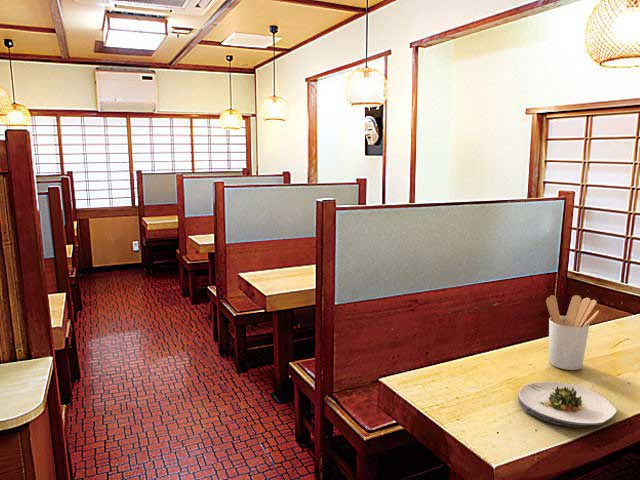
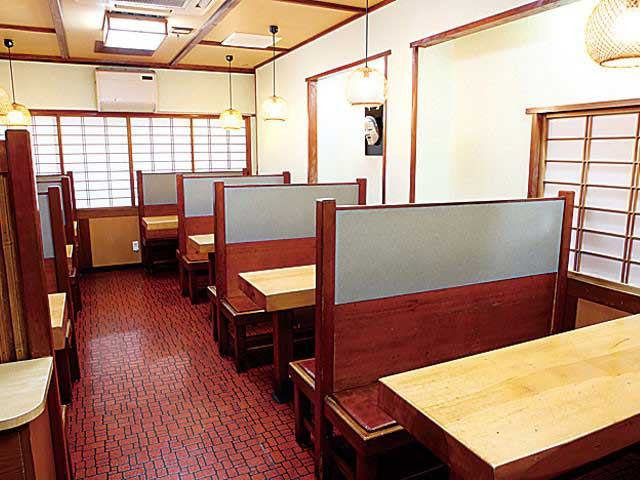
- salad plate [517,381,617,428]
- utensil holder [545,294,600,371]
